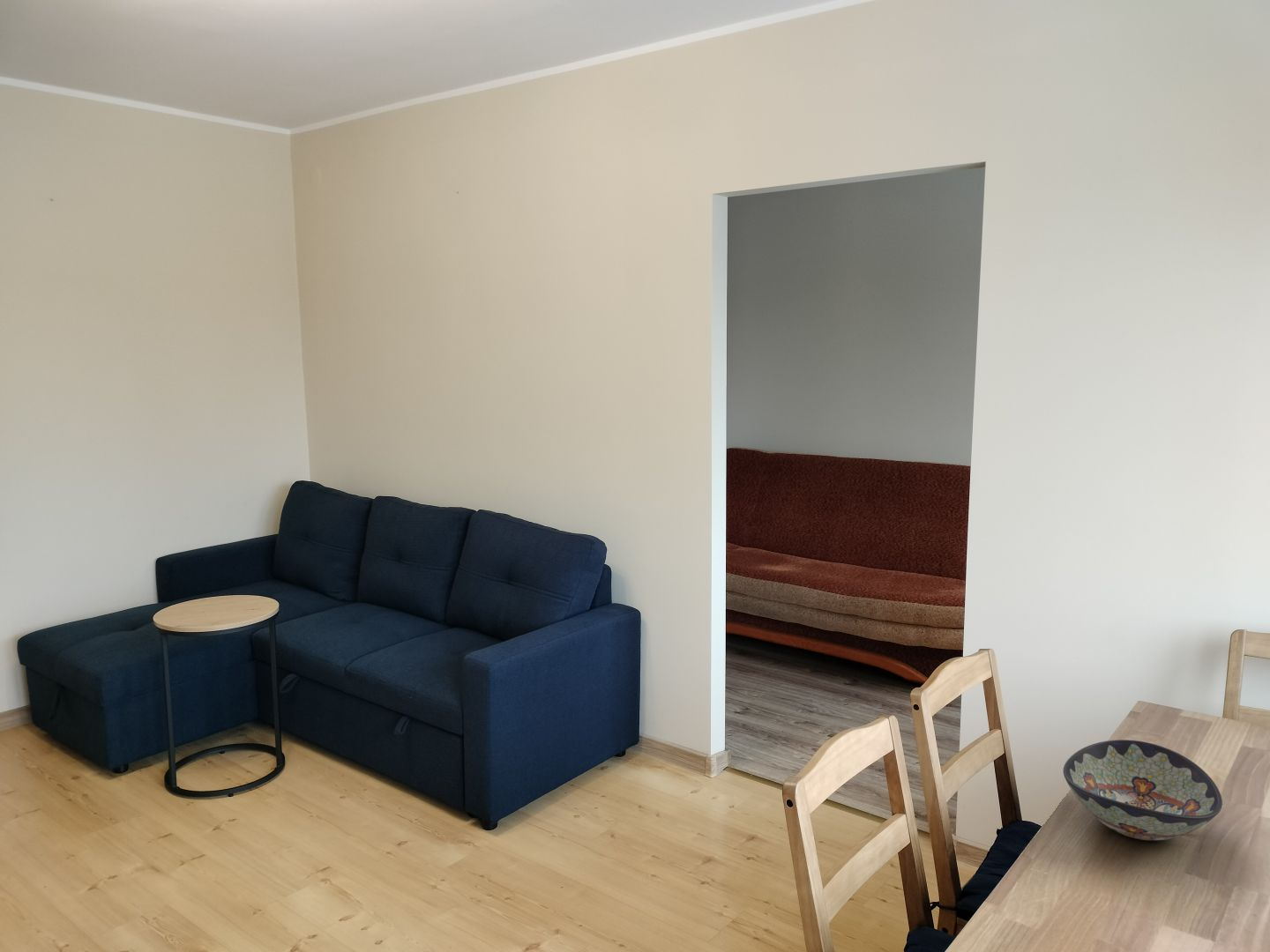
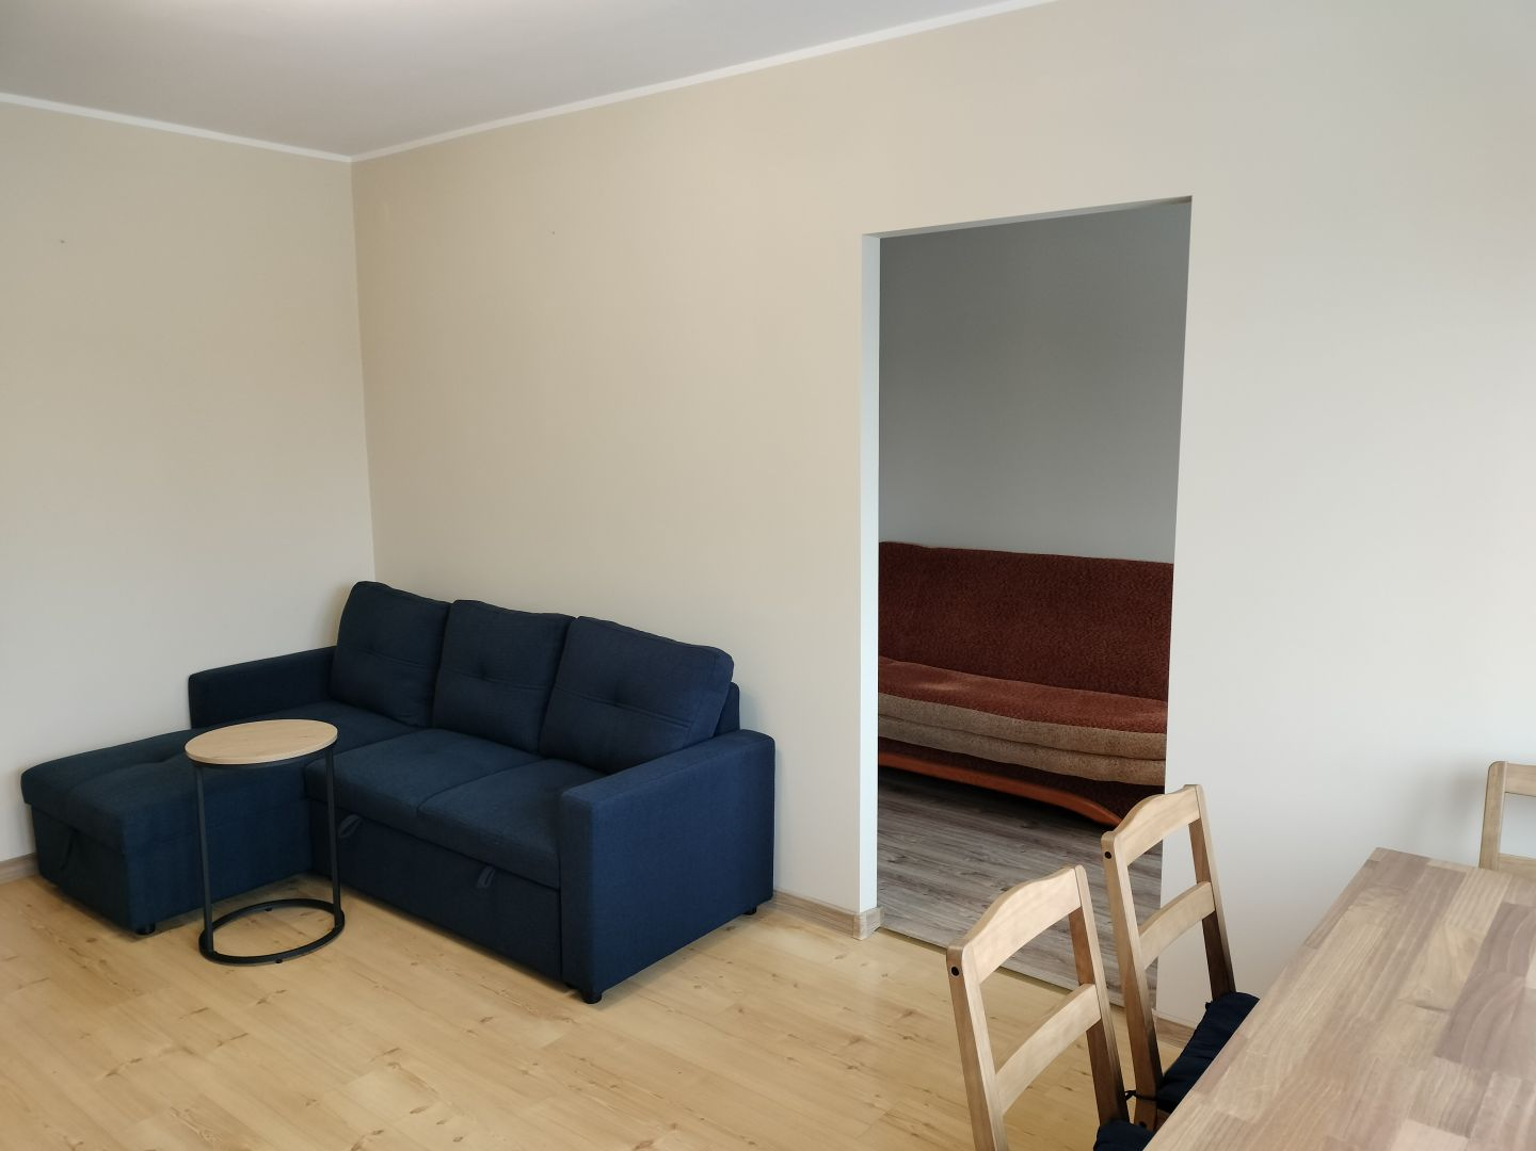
- decorative bowl [1063,739,1223,841]
